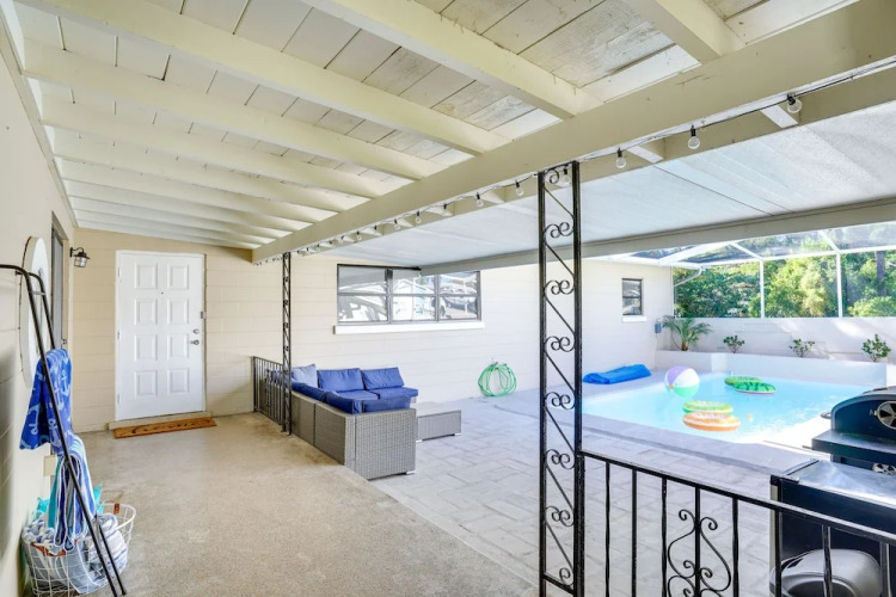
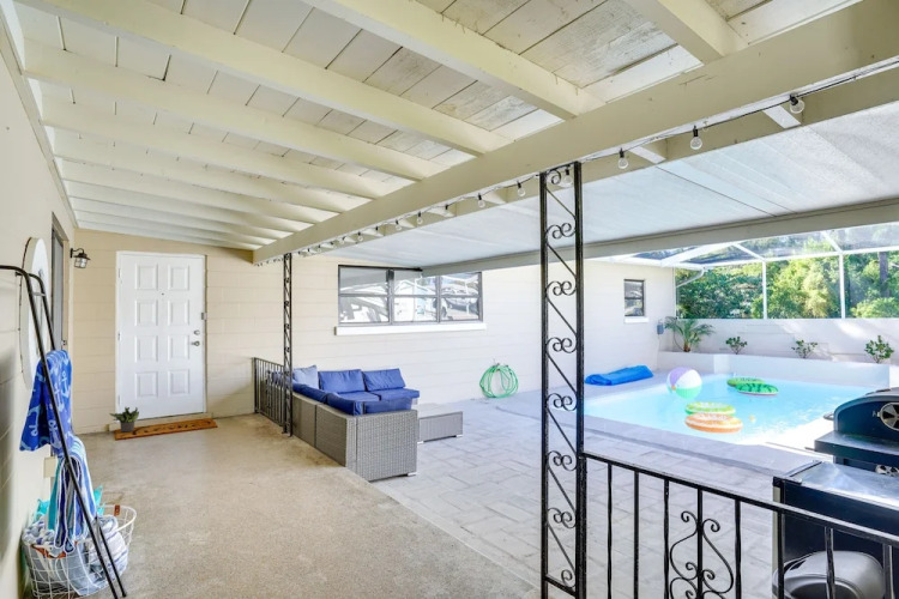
+ potted plant [108,406,140,432]
